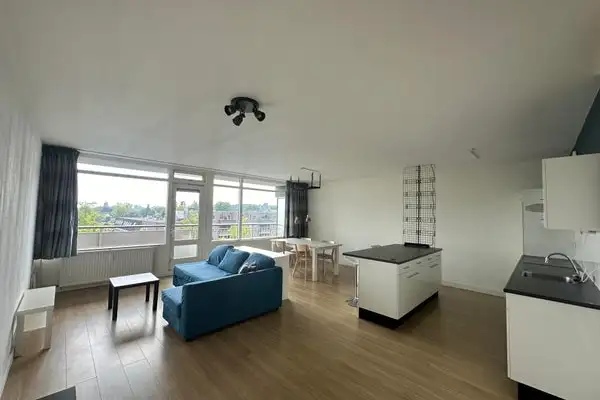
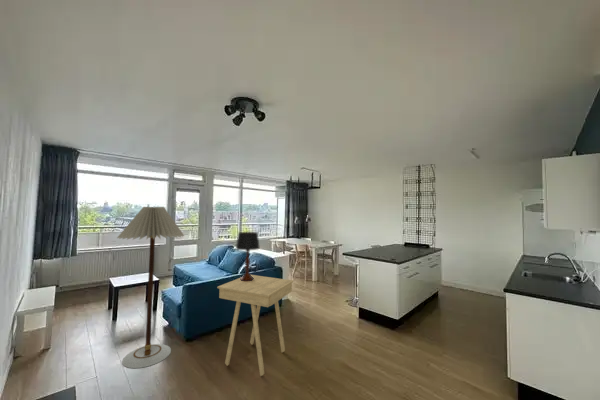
+ side table [216,274,294,377]
+ table lamp [235,231,261,281]
+ floor lamp [116,206,185,369]
